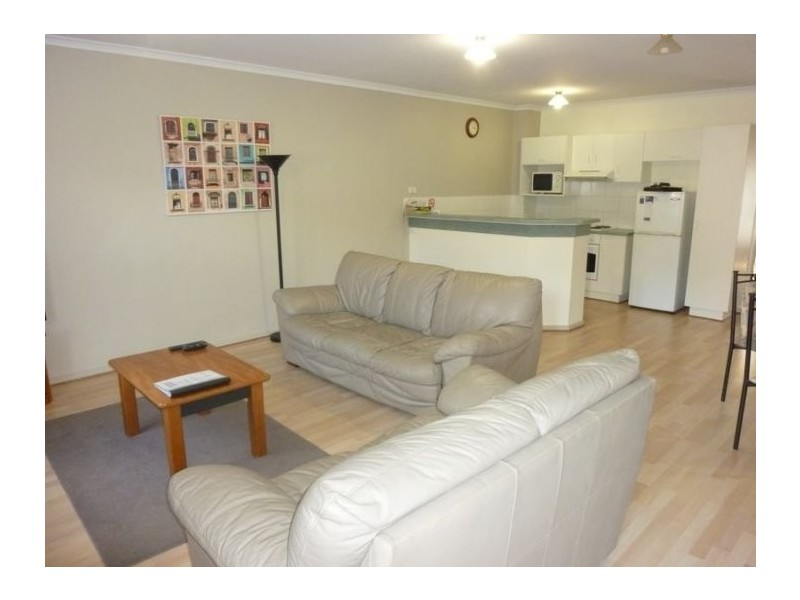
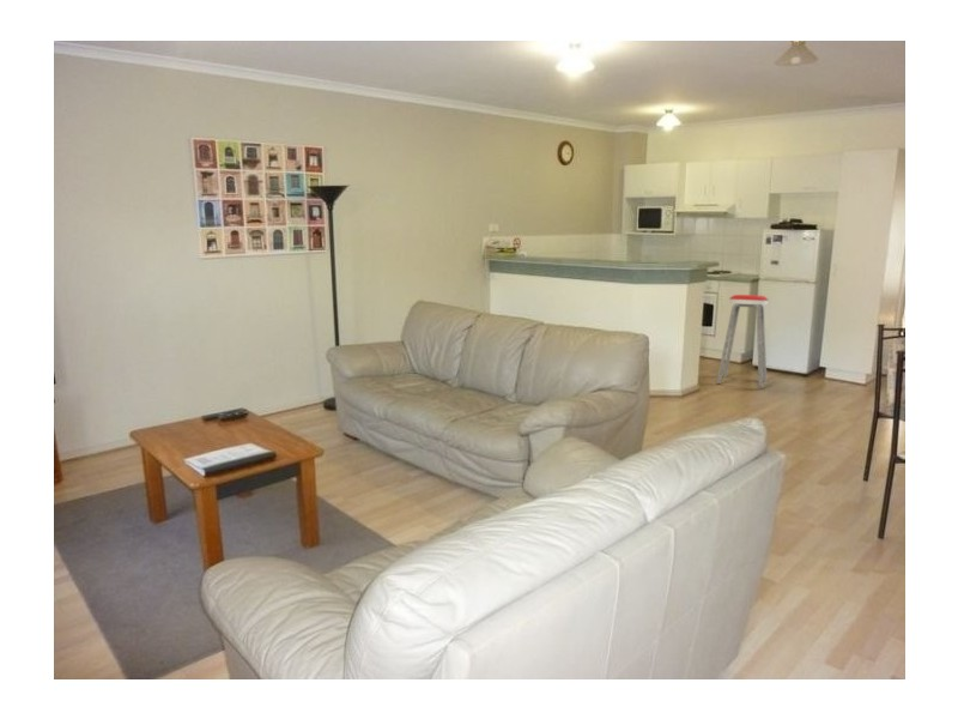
+ music stool [715,294,770,388]
